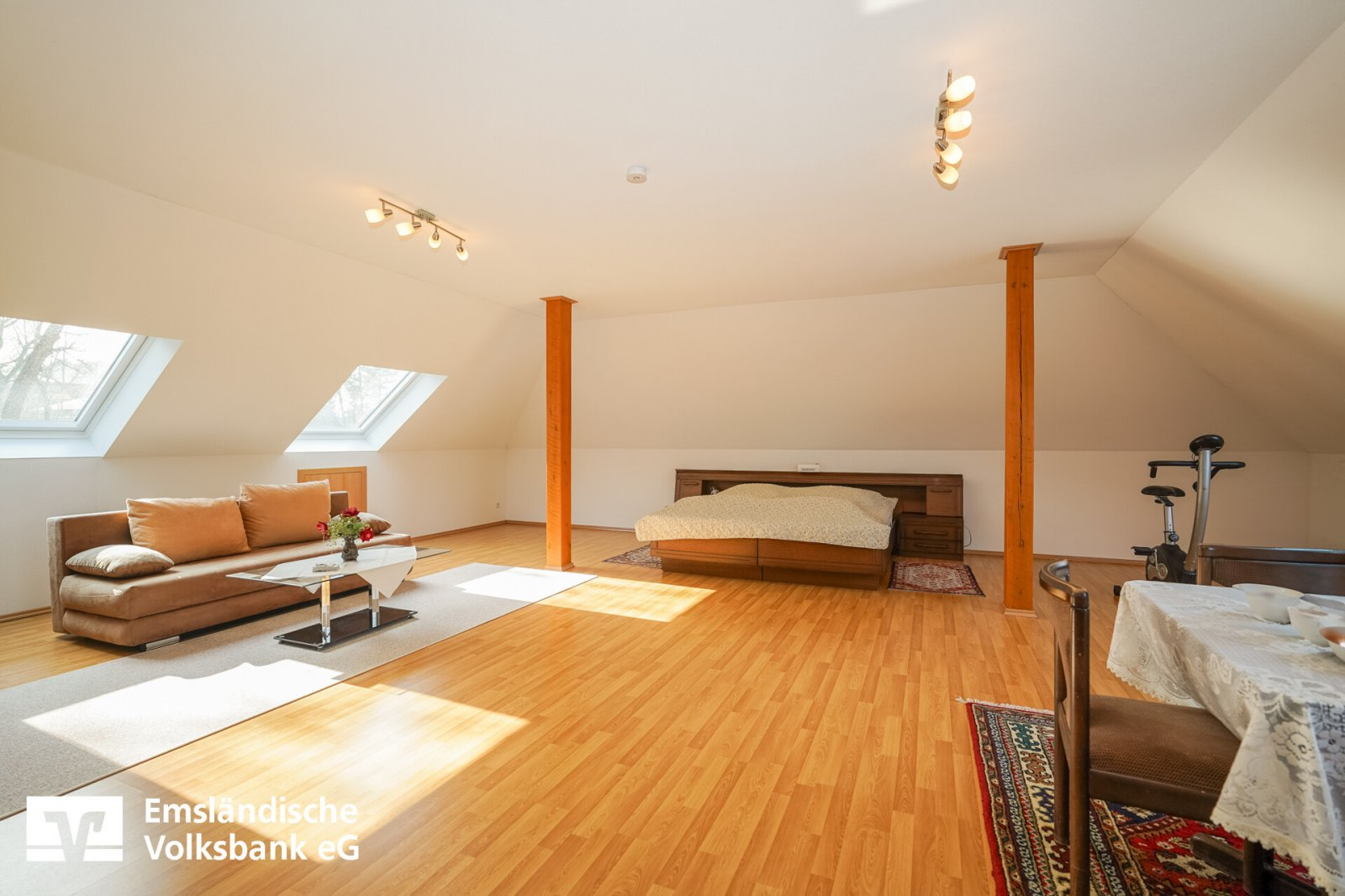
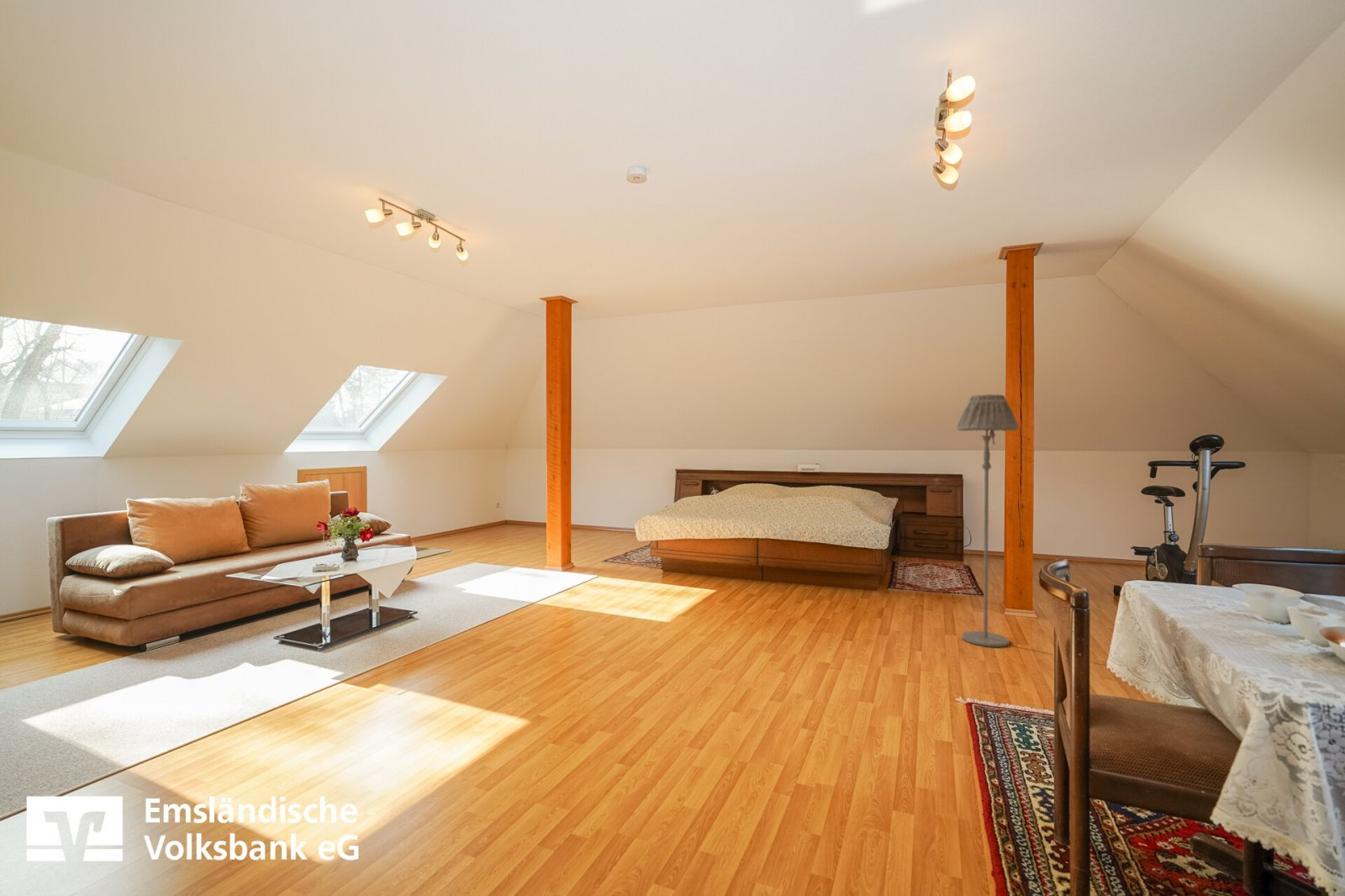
+ floor lamp [956,393,1020,648]
